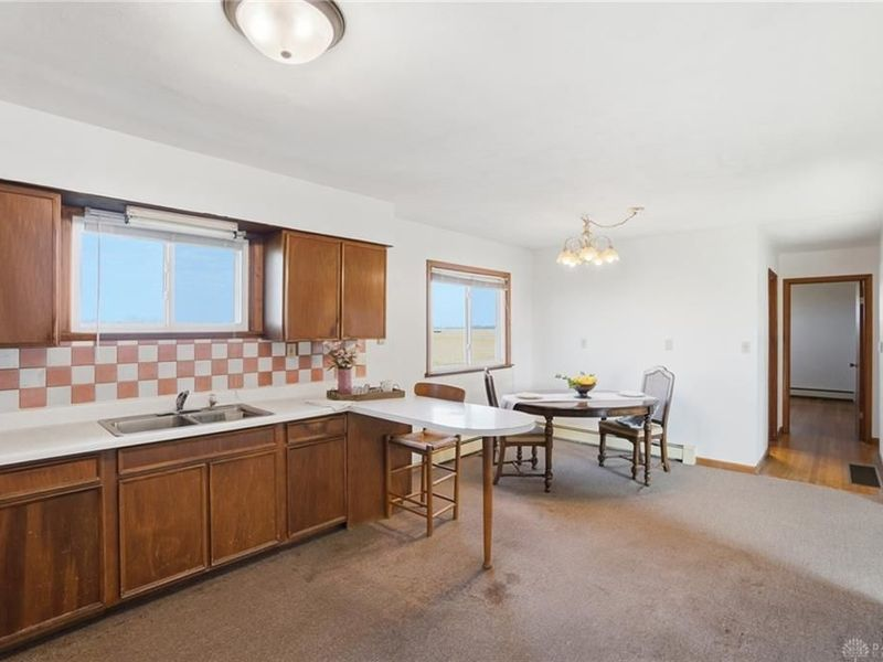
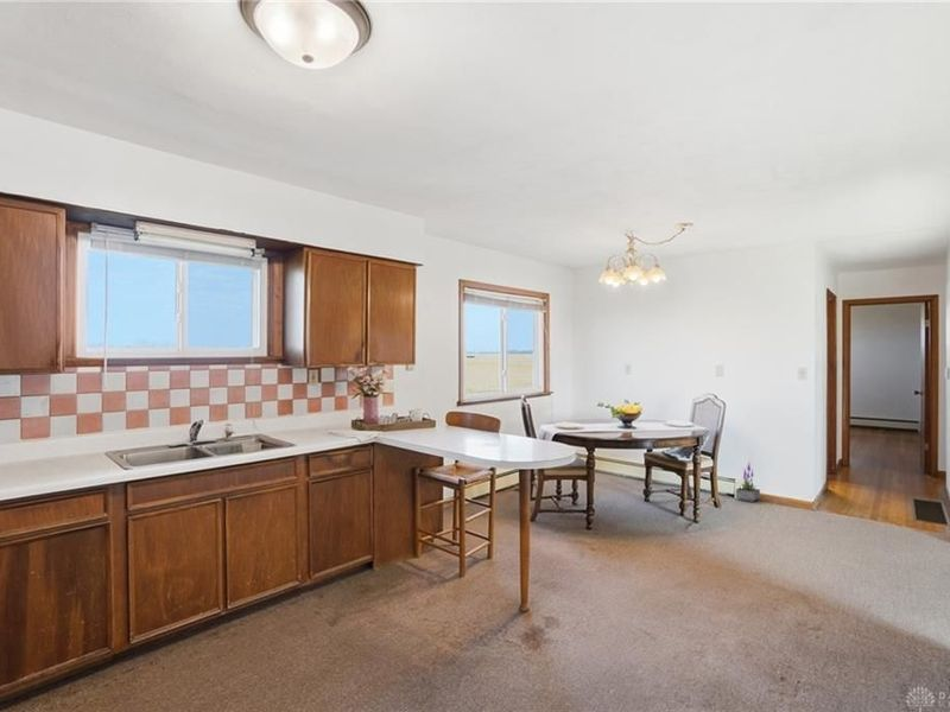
+ potted plant [735,462,761,503]
